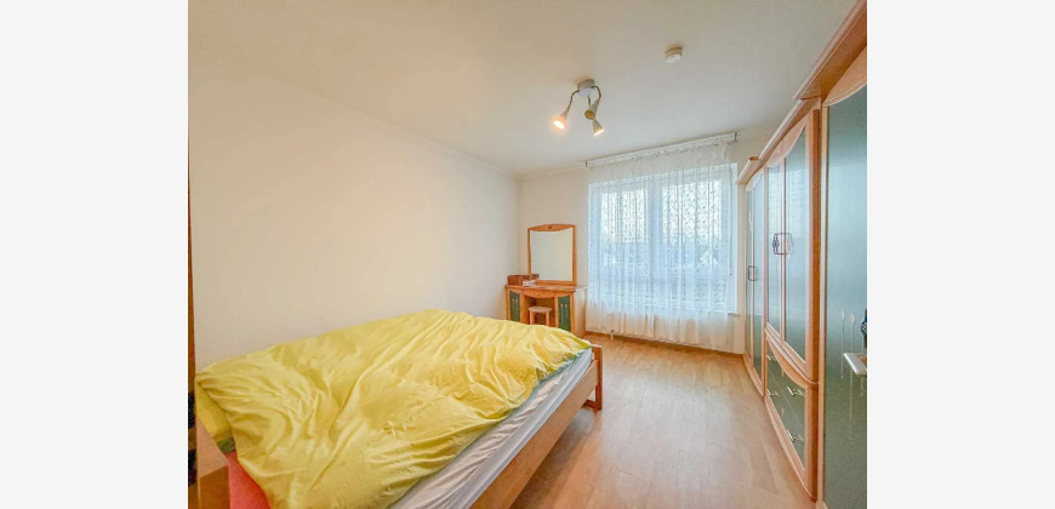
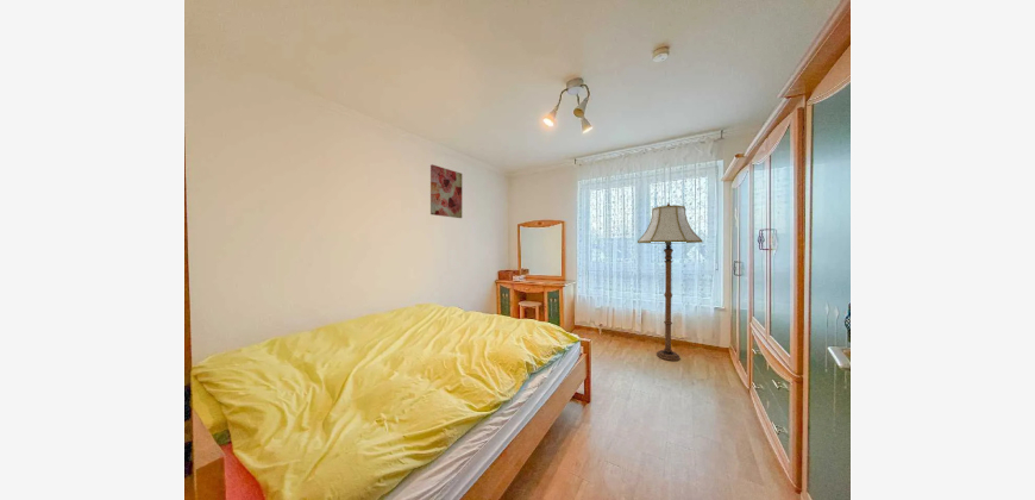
+ wall art [429,163,463,219]
+ floor lamp [636,202,703,362]
